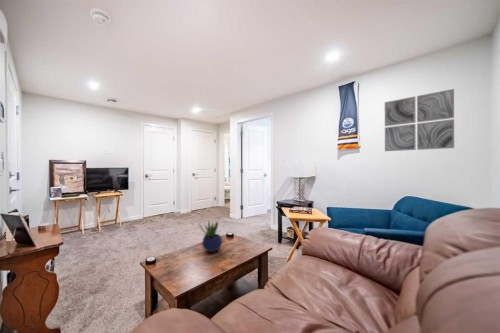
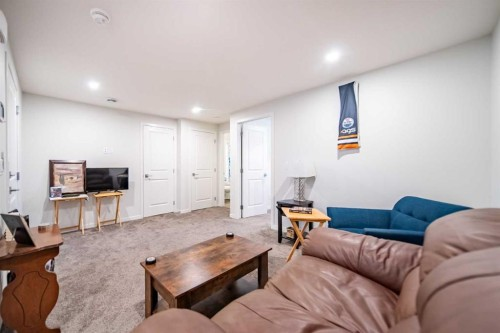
- potted plant [198,217,223,253]
- wall art [384,88,455,152]
